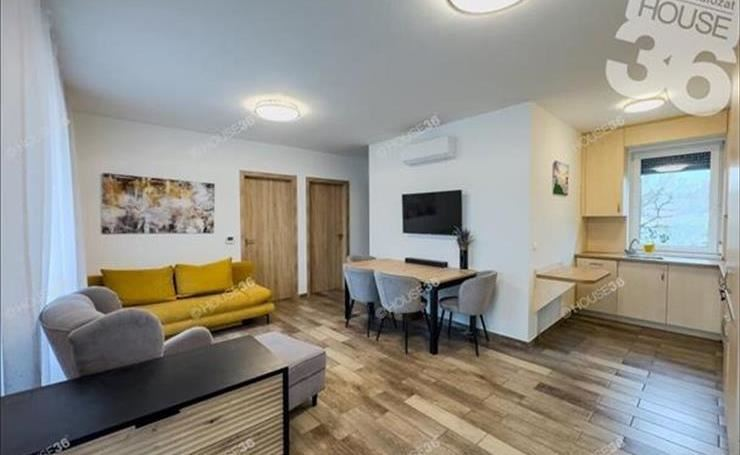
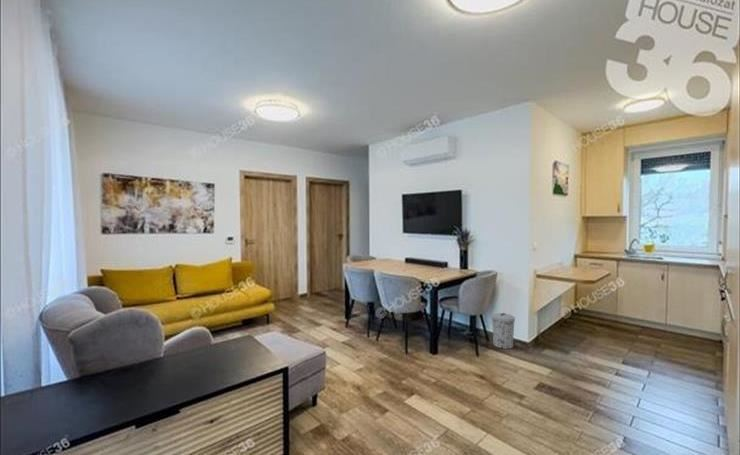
+ trash can [491,312,516,350]
